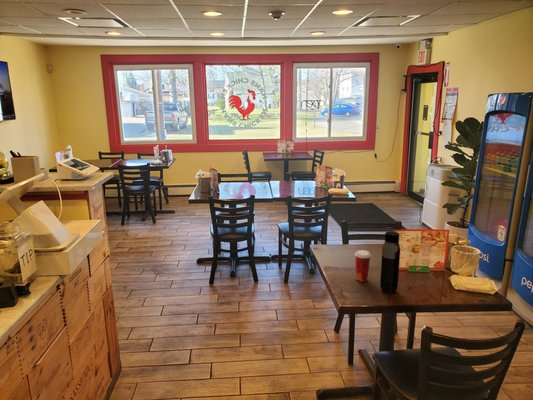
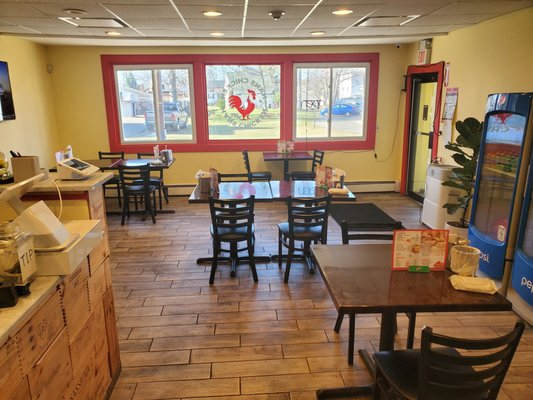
- water bottle [379,230,401,294]
- paper cup [354,249,372,283]
